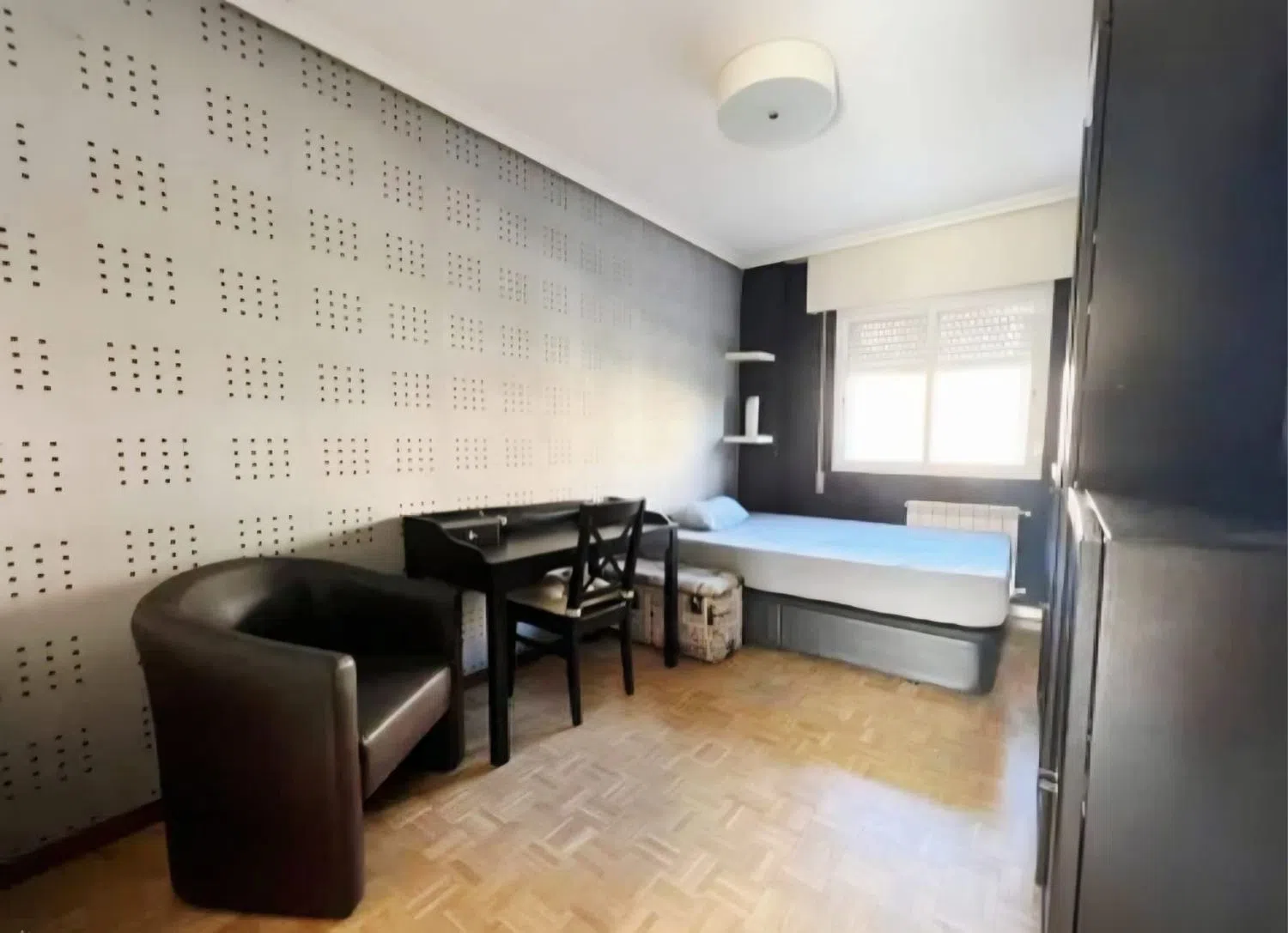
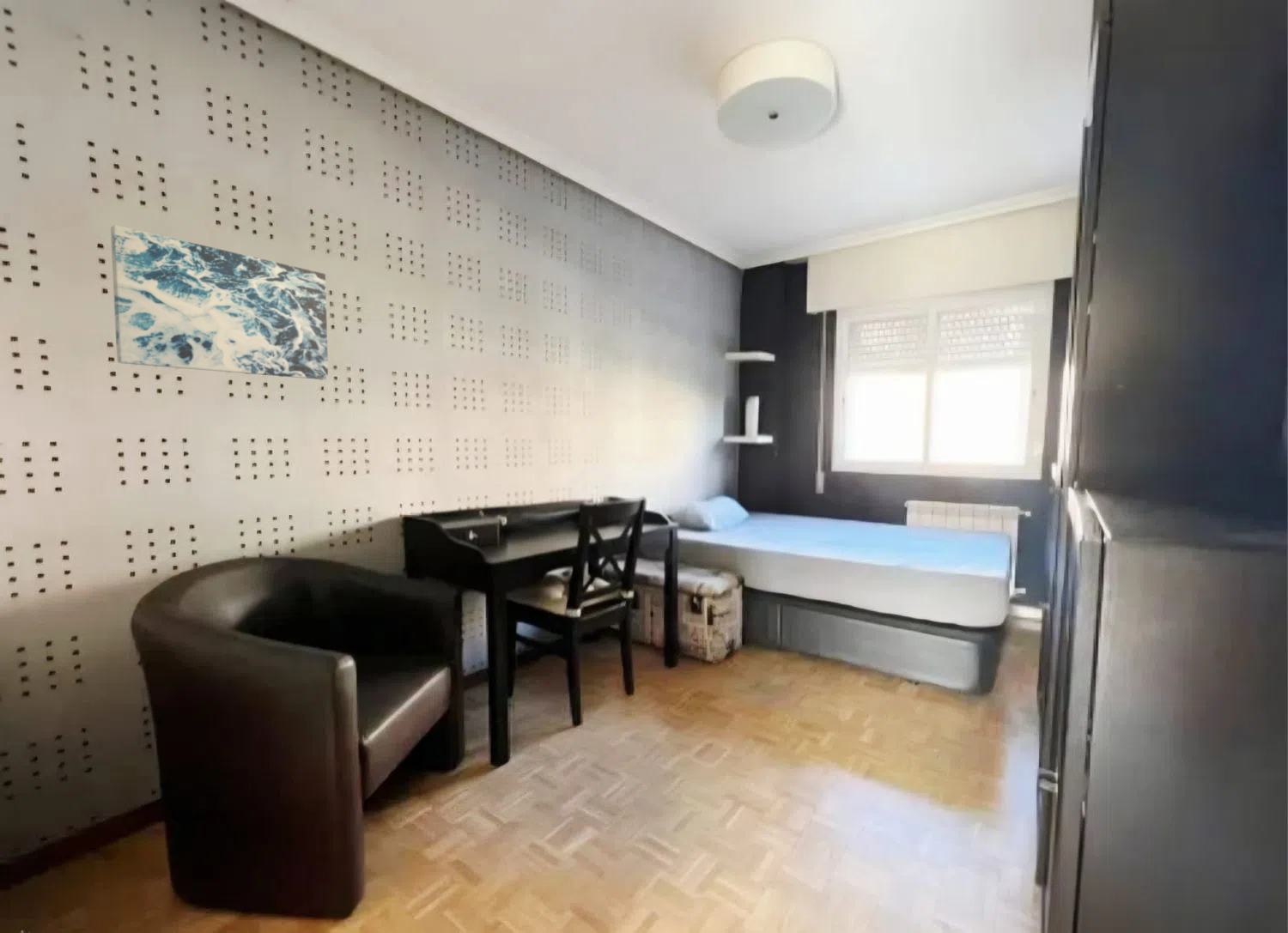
+ wall art [110,224,329,380]
